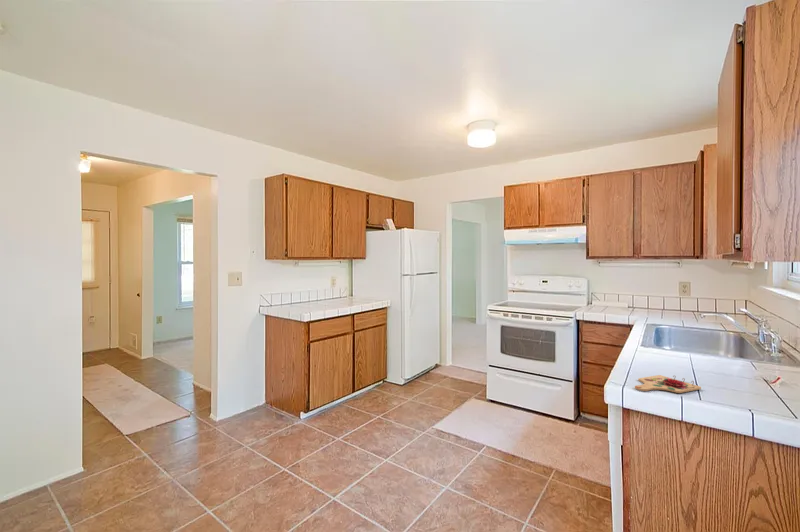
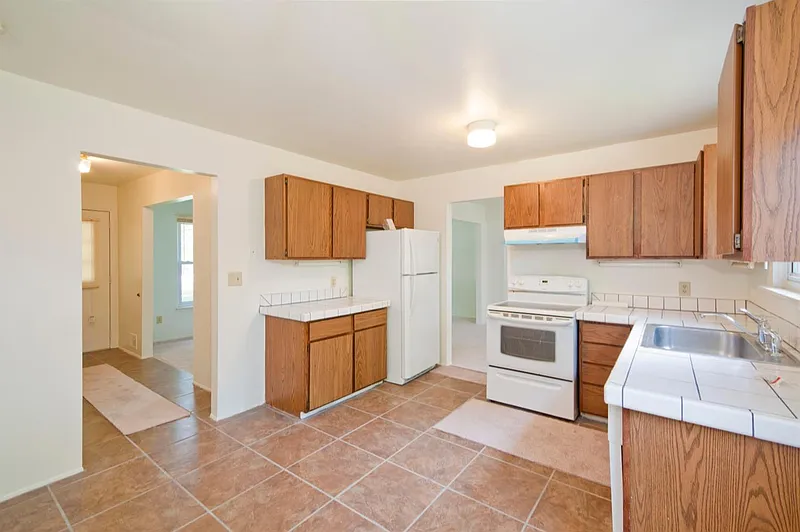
- cutting board [634,374,702,394]
